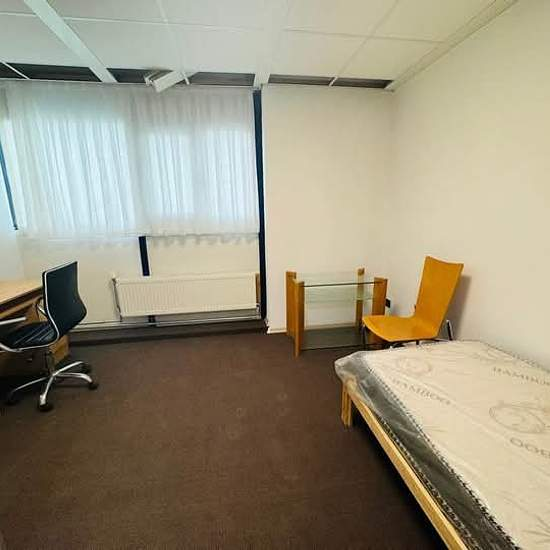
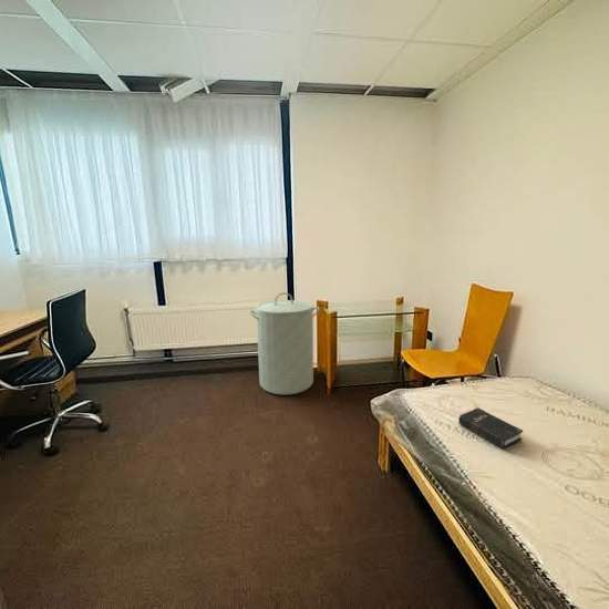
+ hardback book [457,406,524,451]
+ laundry hamper [248,291,321,396]
